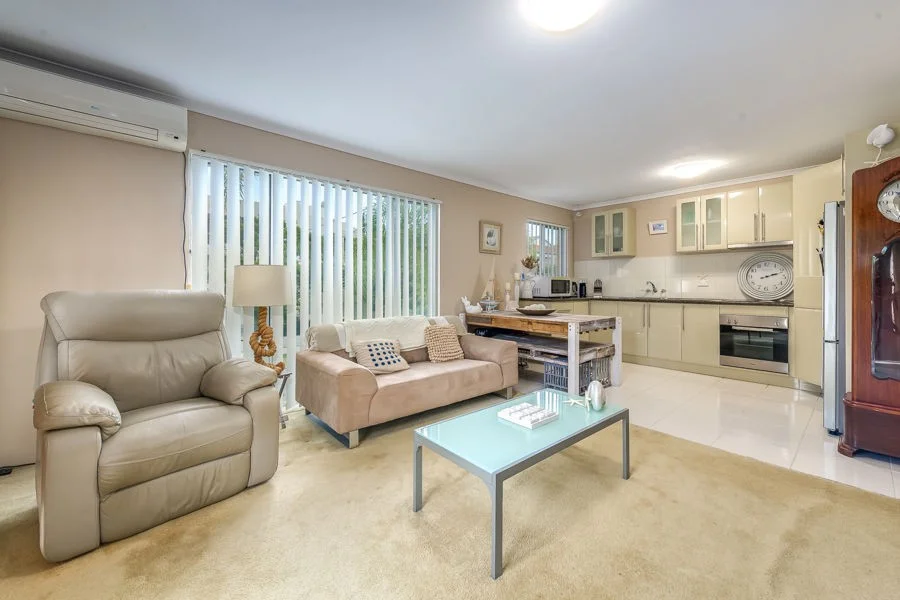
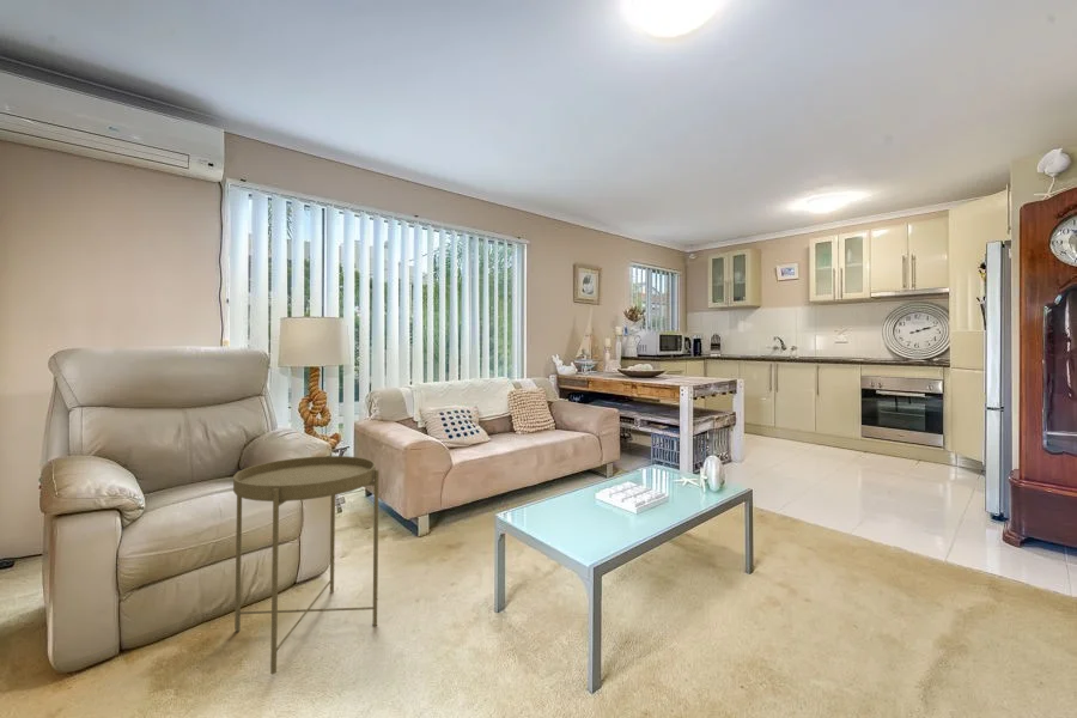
+ side table [232,455,381,675]
